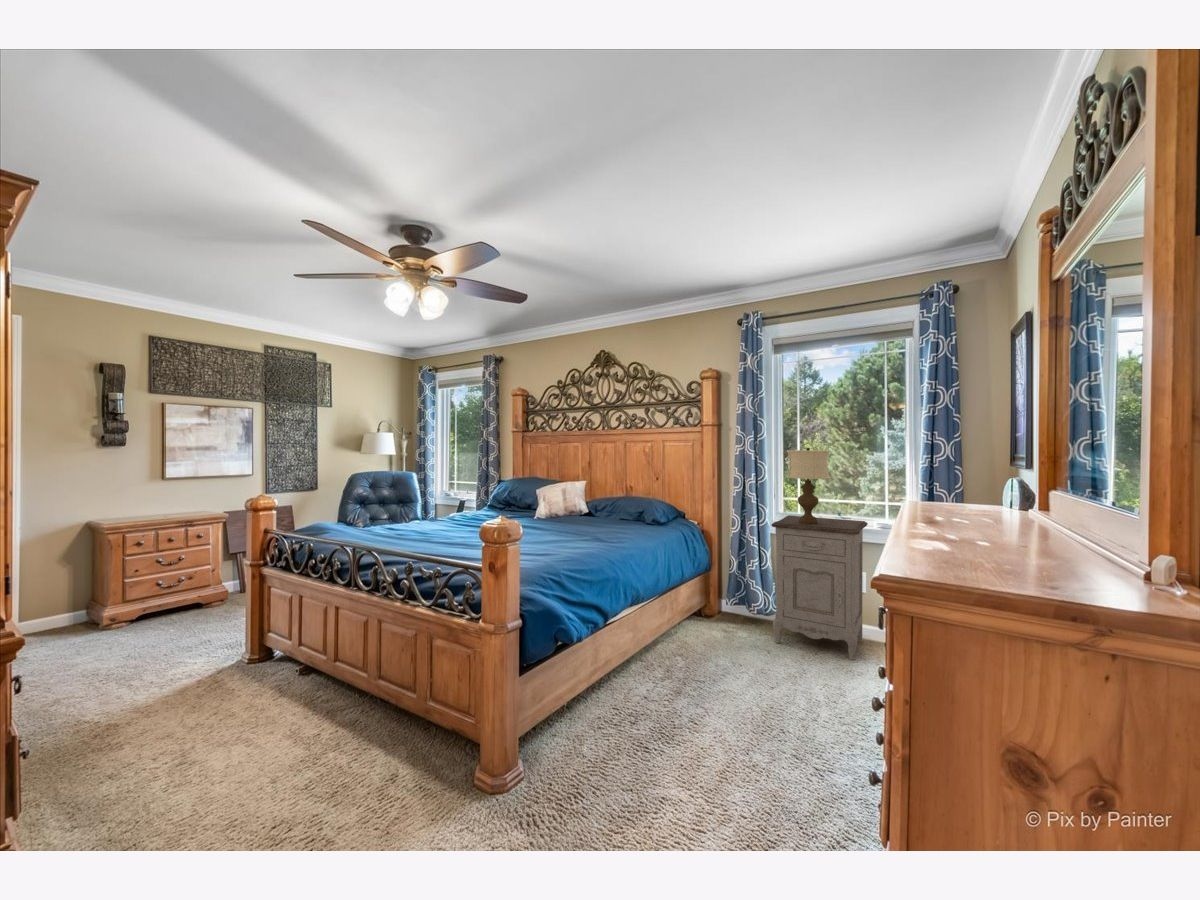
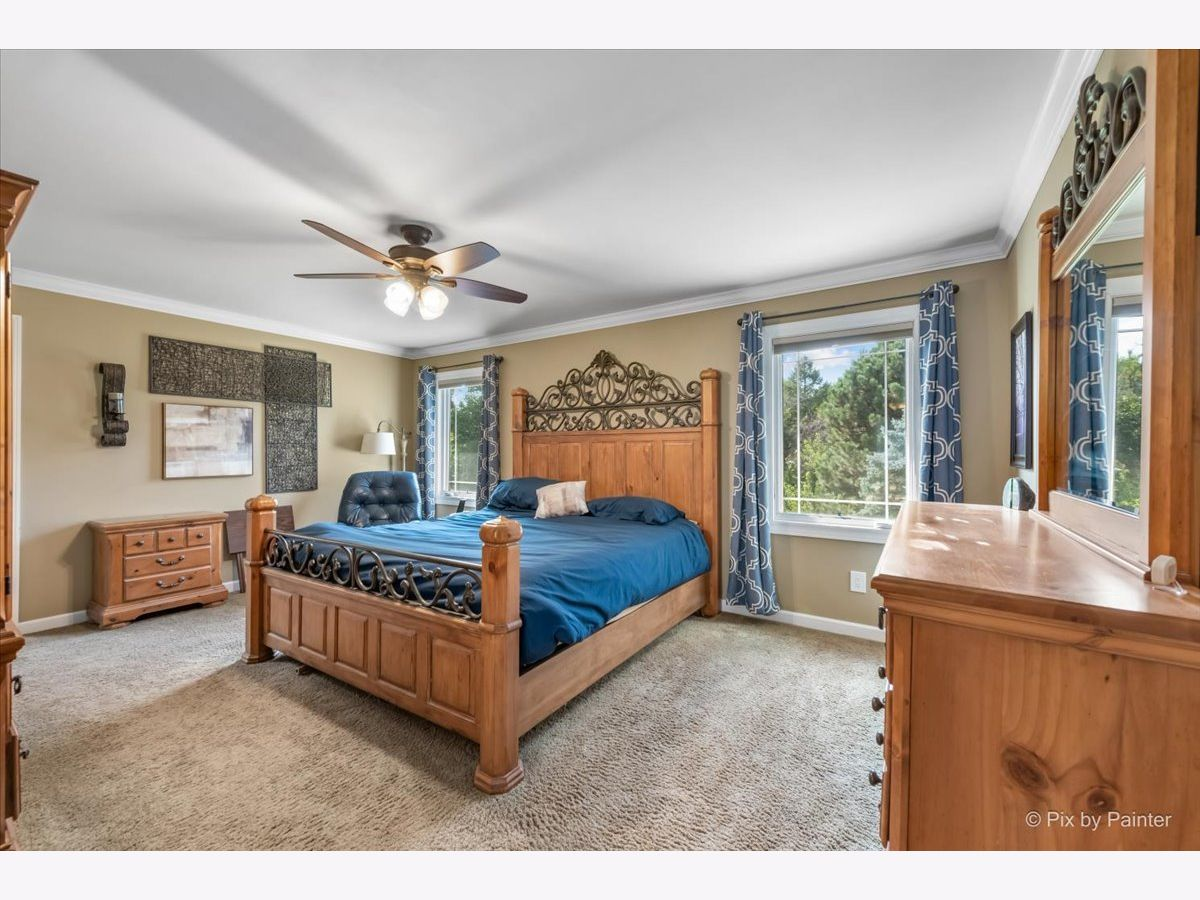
- nightstand [771,514,869,661]
- table lamp [785,447,832,525]
